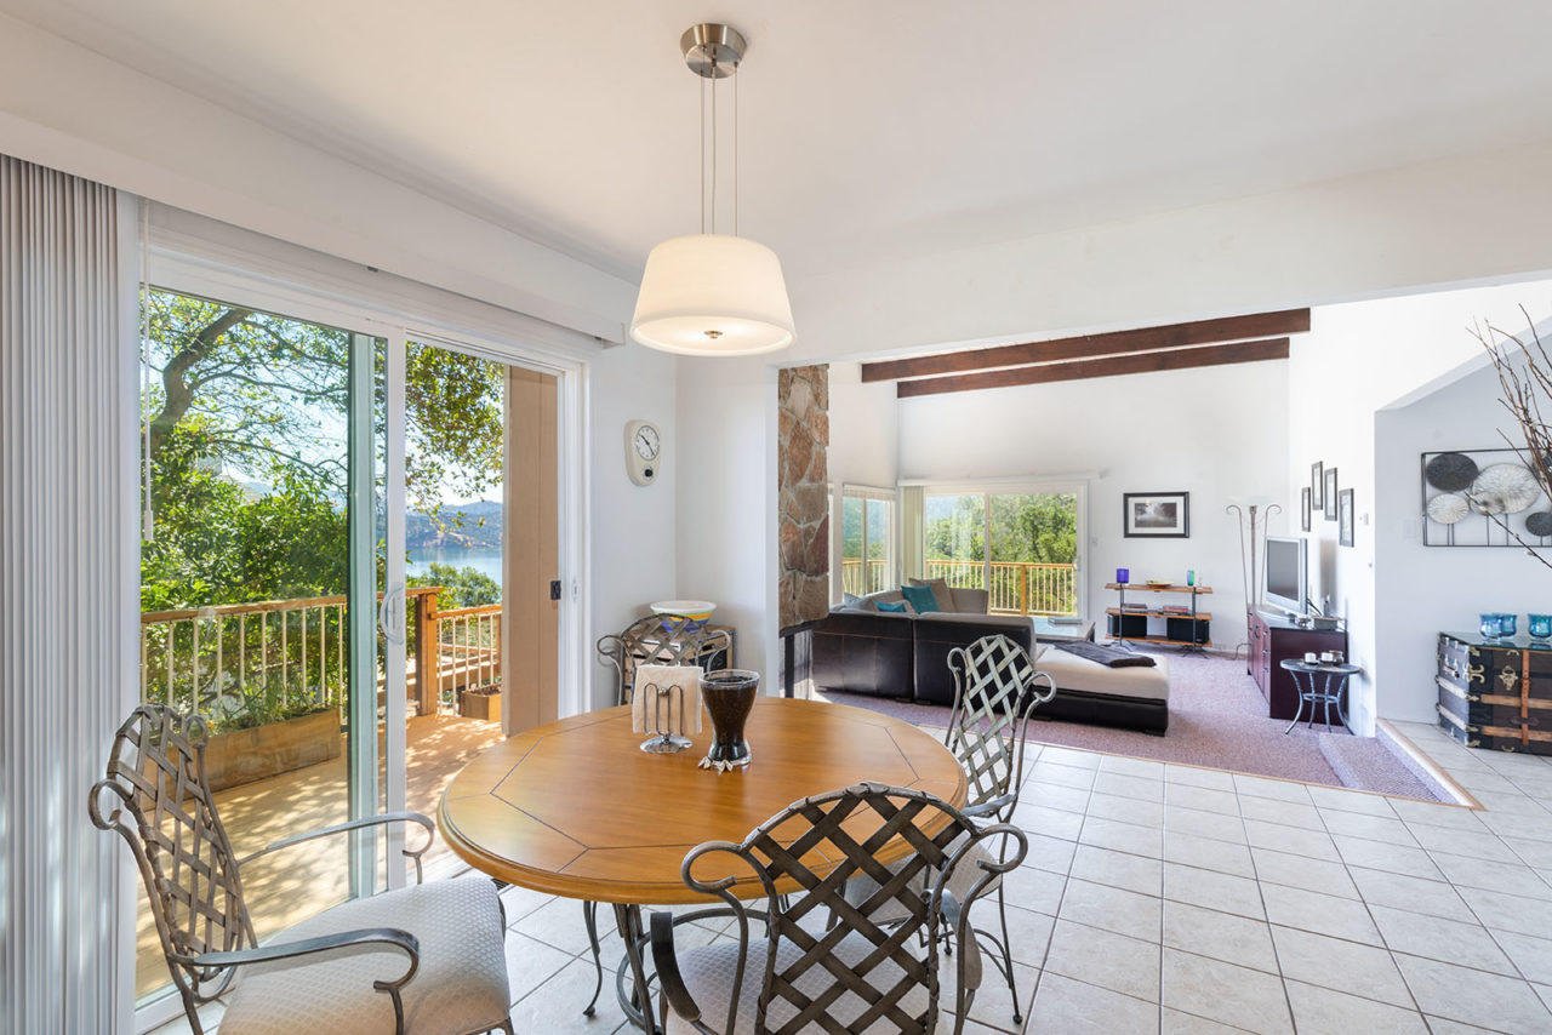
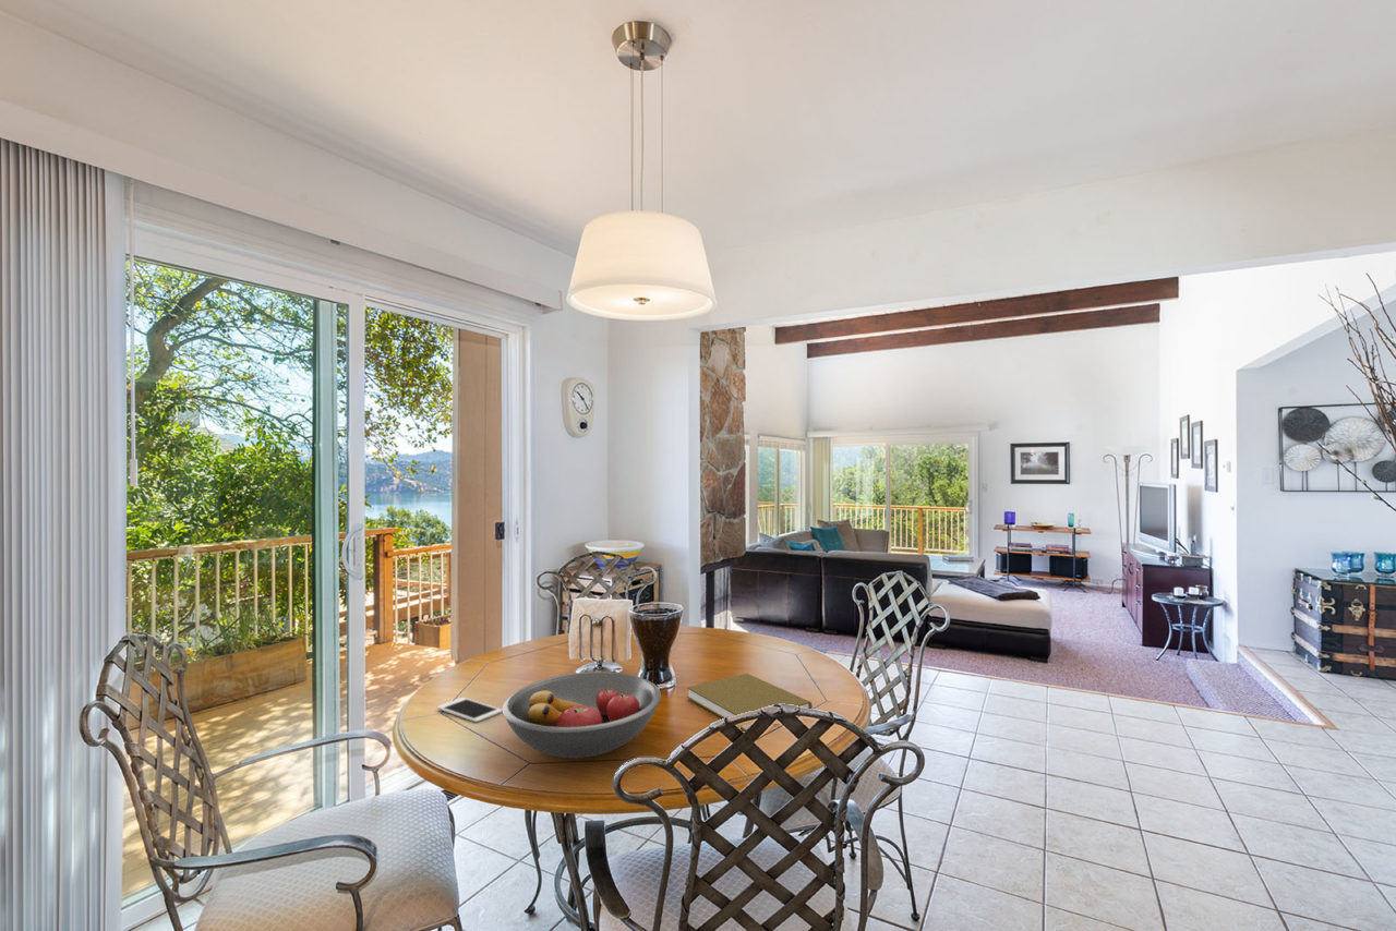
+ cell phone [436,697,503,724]
+ book [686,673,814,733]
+ fruit bowl [501,670,662,759]
